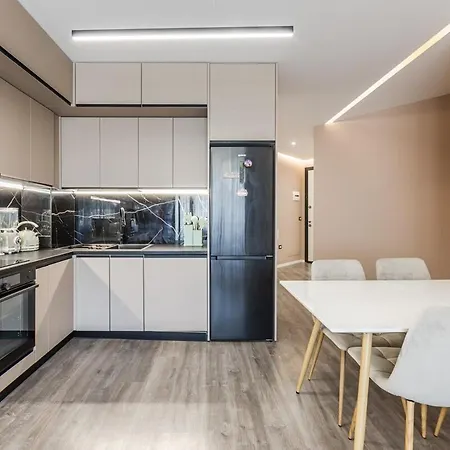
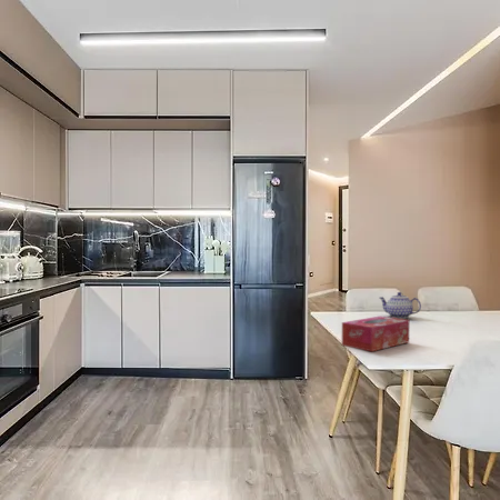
+ teapot [379,291,422,319]
+ tissue box [341,316,410,352]
